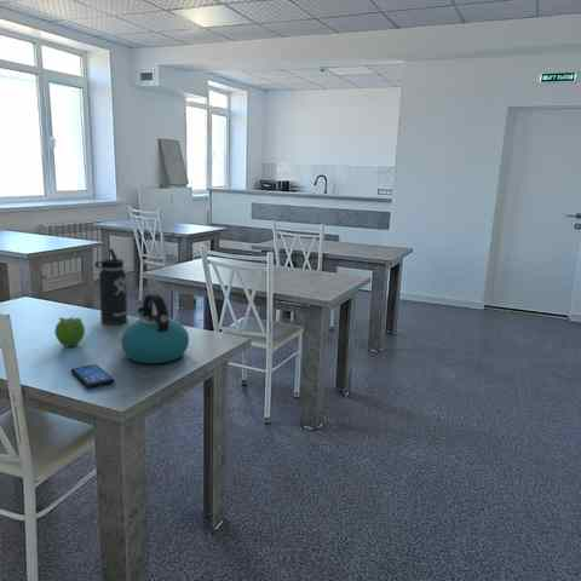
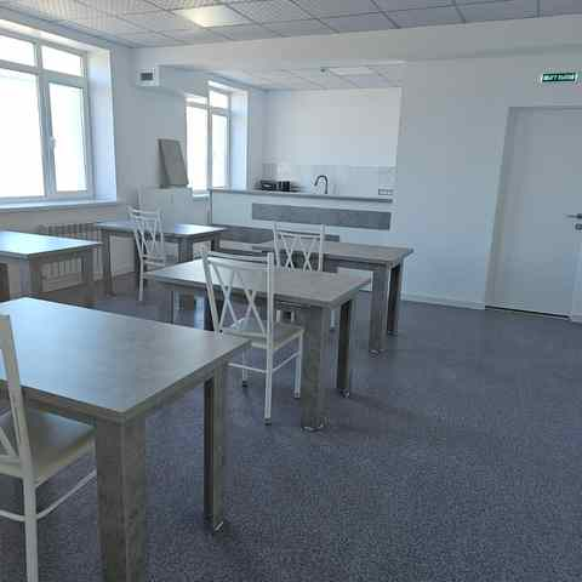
- fruit [53,315,86,347]
- smartphone [70,363,115,389]
- thermos bottle [93,247,128,326]
- kettle [120,292,190,364]
